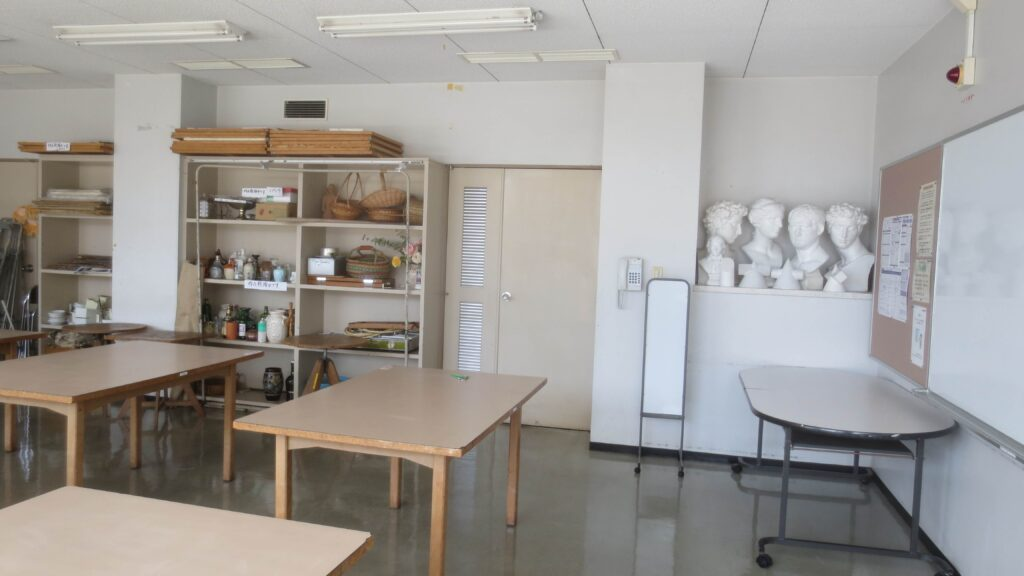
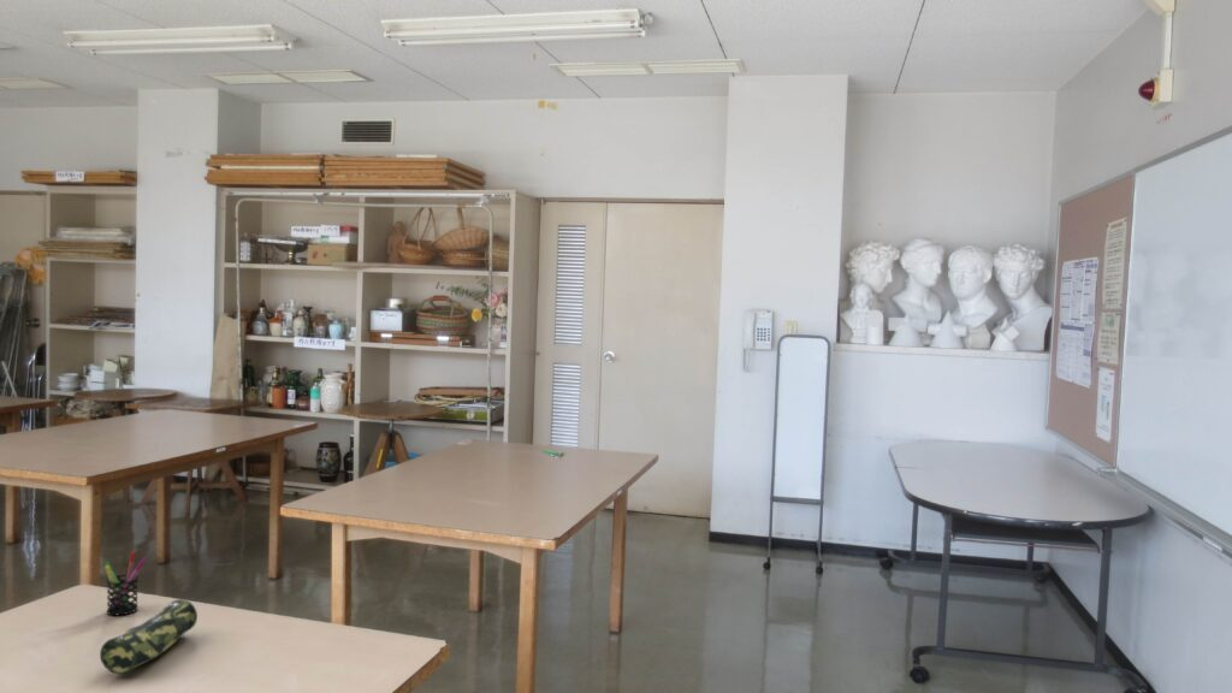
+ pen holder [103,550,148,616]
+ pencil case [99,598,199,675]
